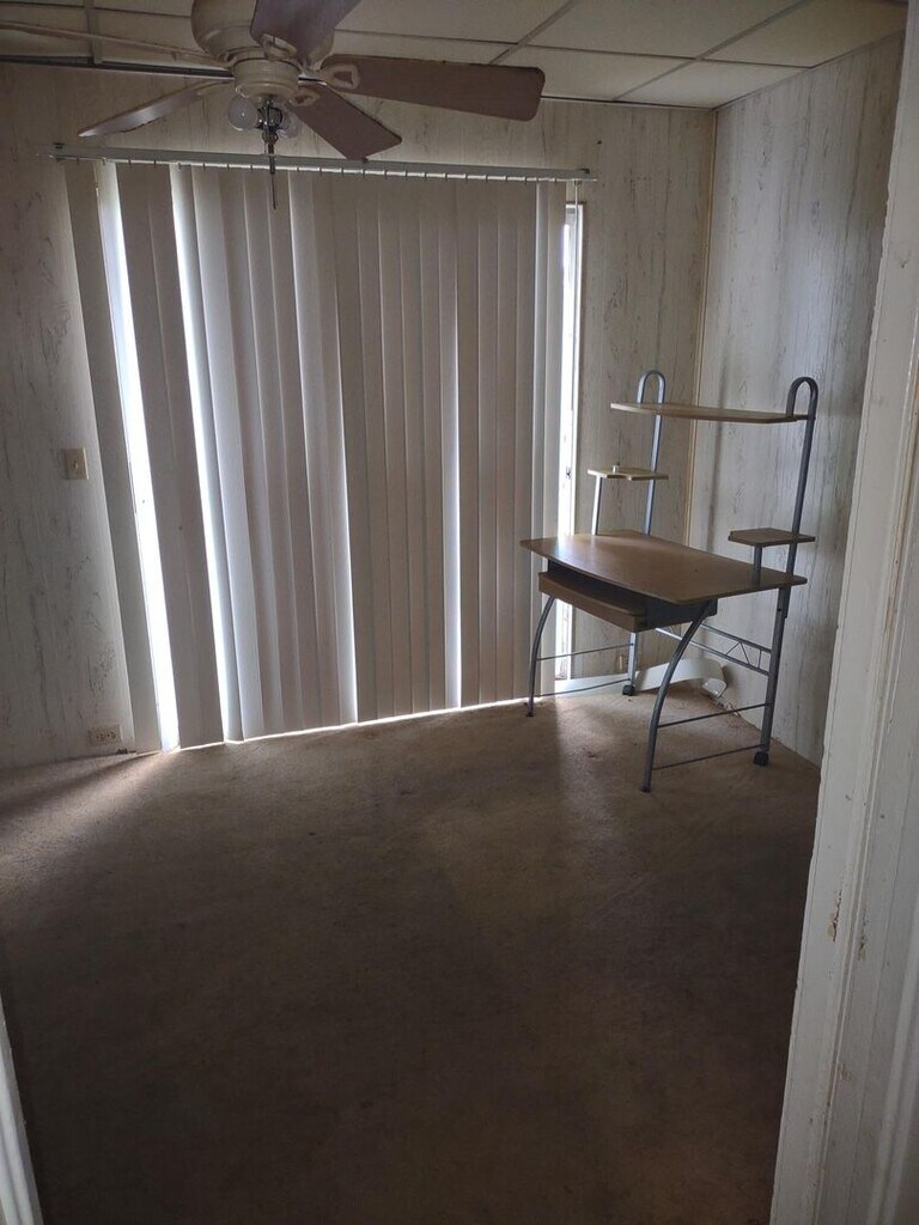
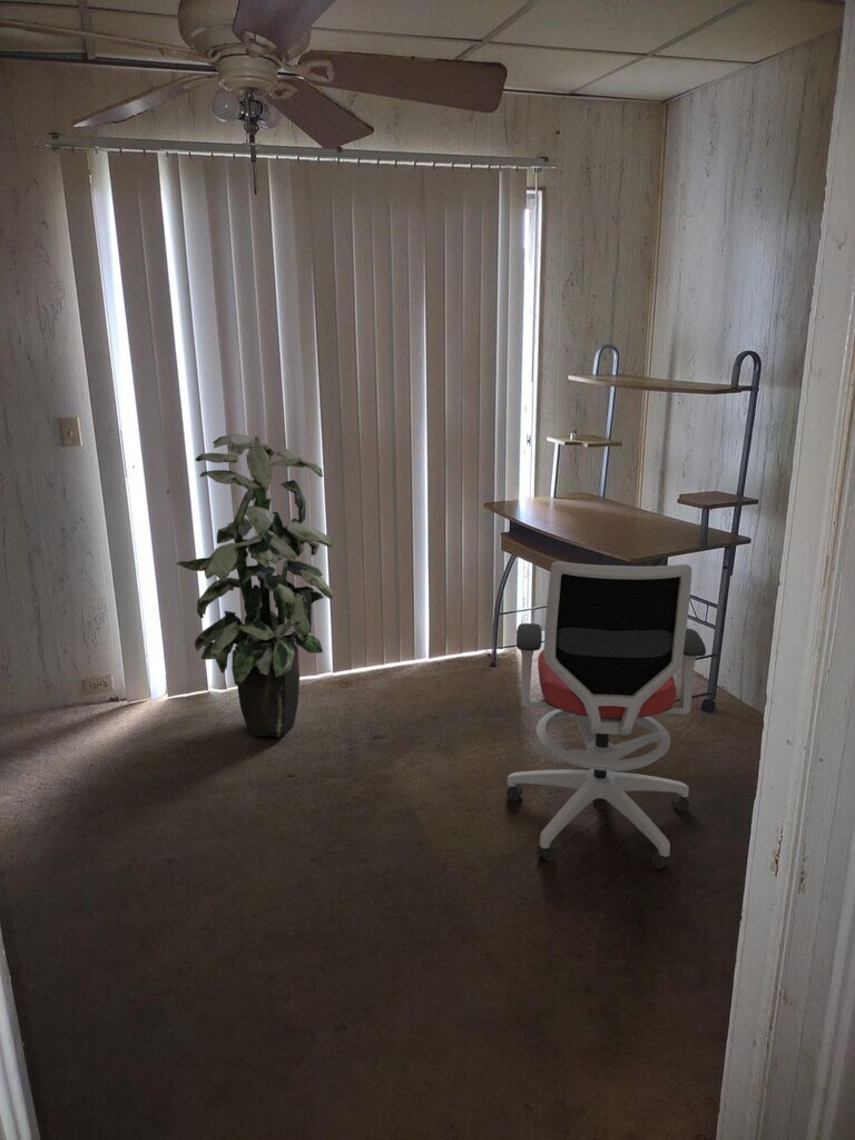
+ indoor plant [175,433,334,738]
+ office chair [505,560,707,871]
